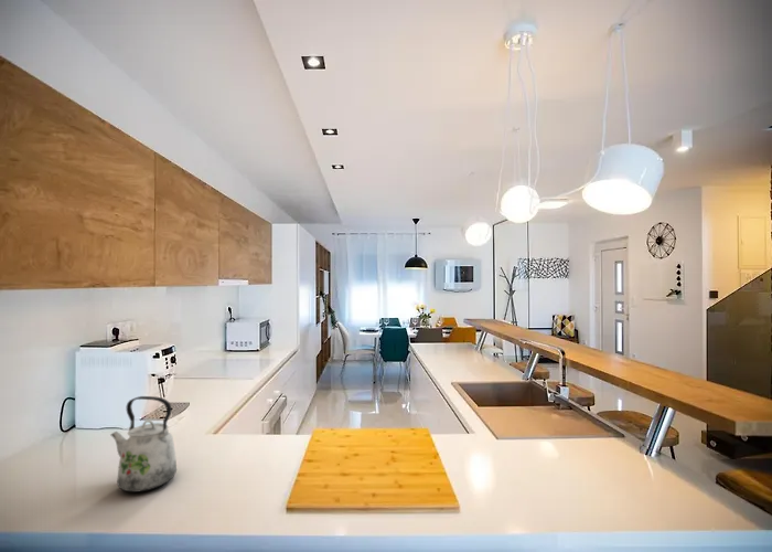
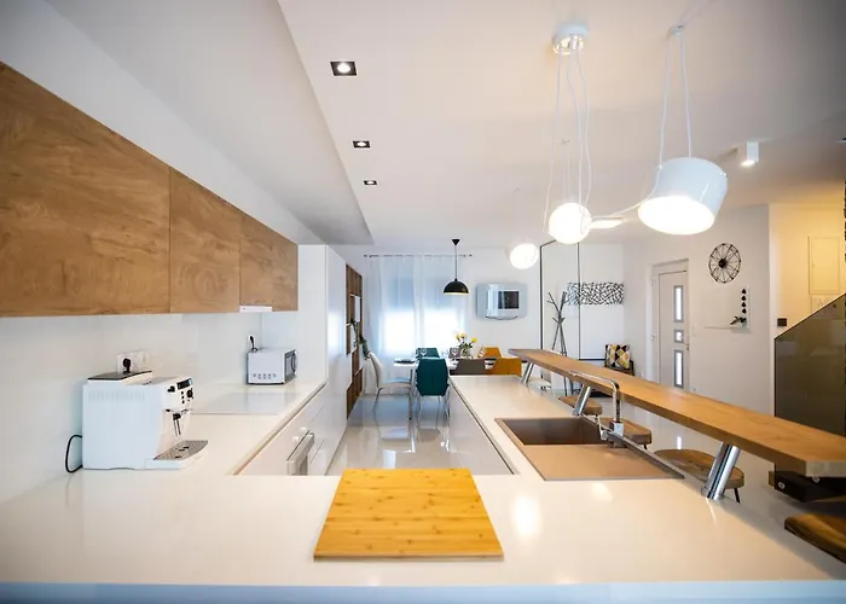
- kettle [109,395,178,493]
